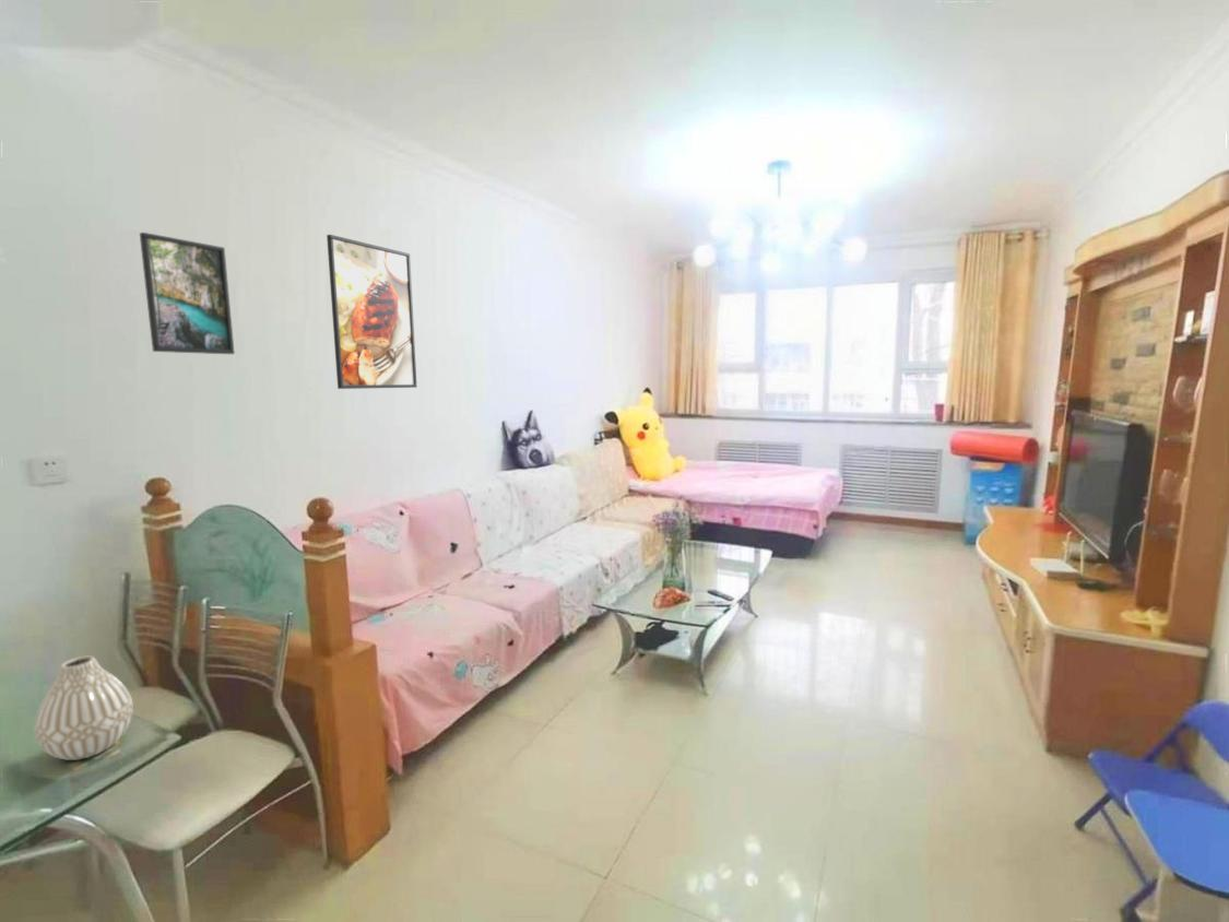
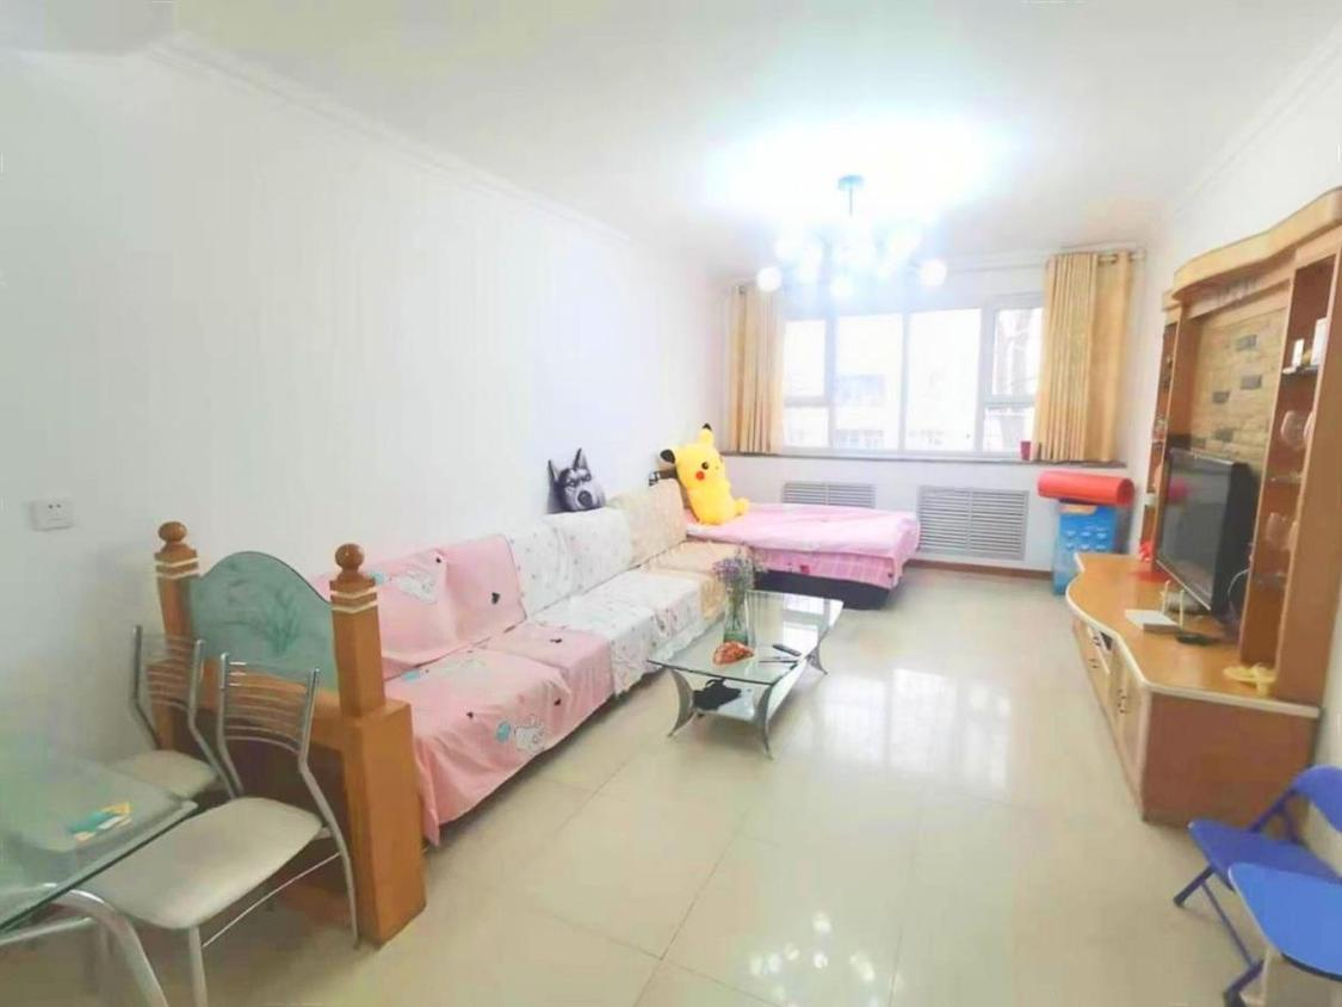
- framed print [139,232,236,355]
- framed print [326,234,418,390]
- vase [33,655,134,761]
